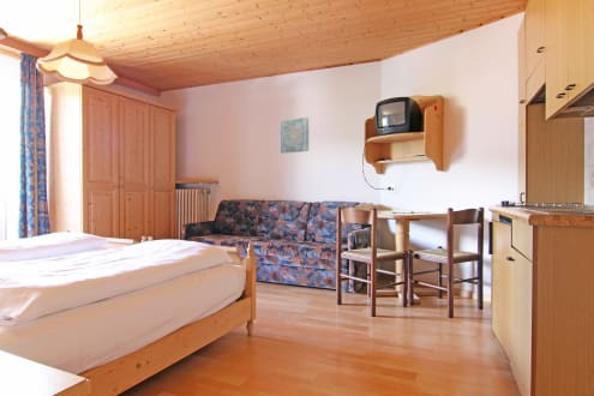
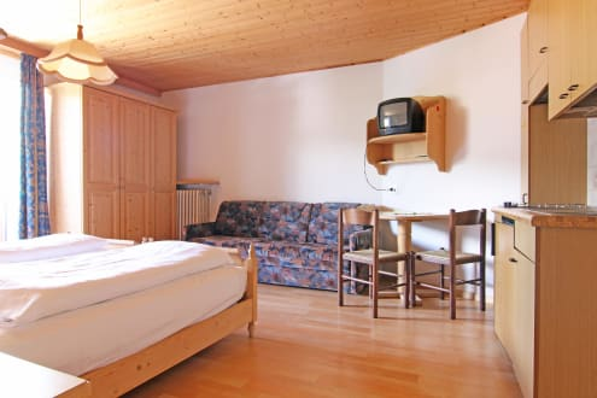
- wall art [280,116,310,155]
